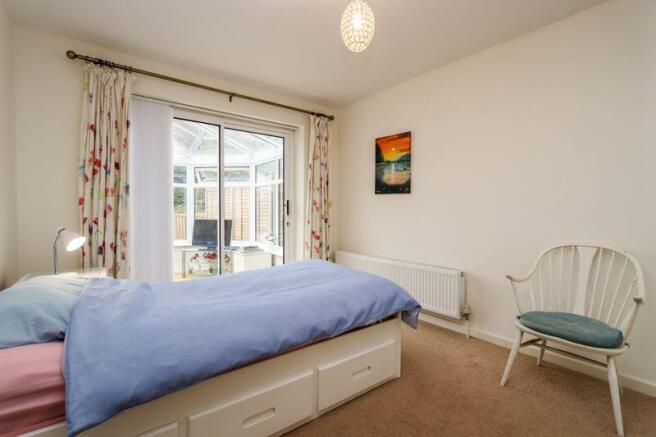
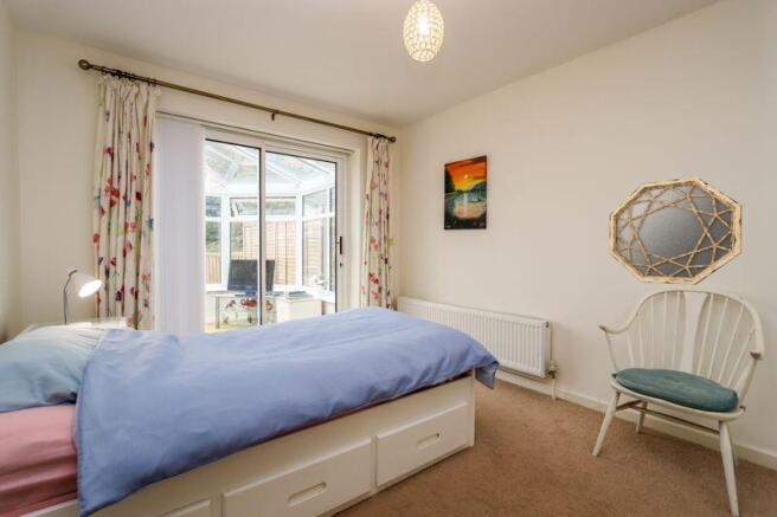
+ home mirror [608,175,744,286]
